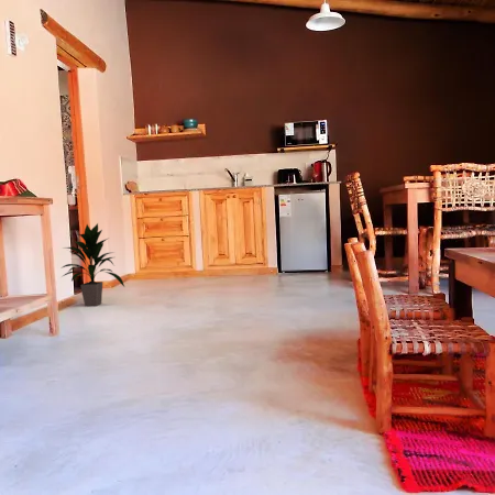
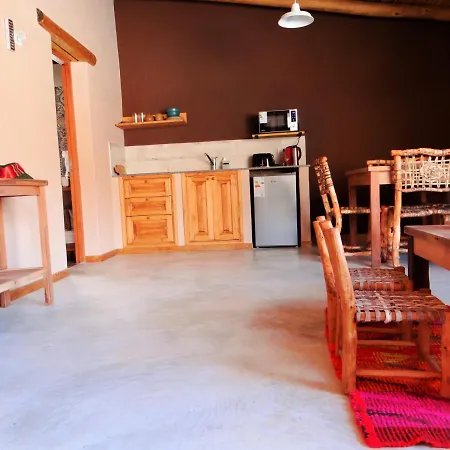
- indoor plant [61,222,125,307]
